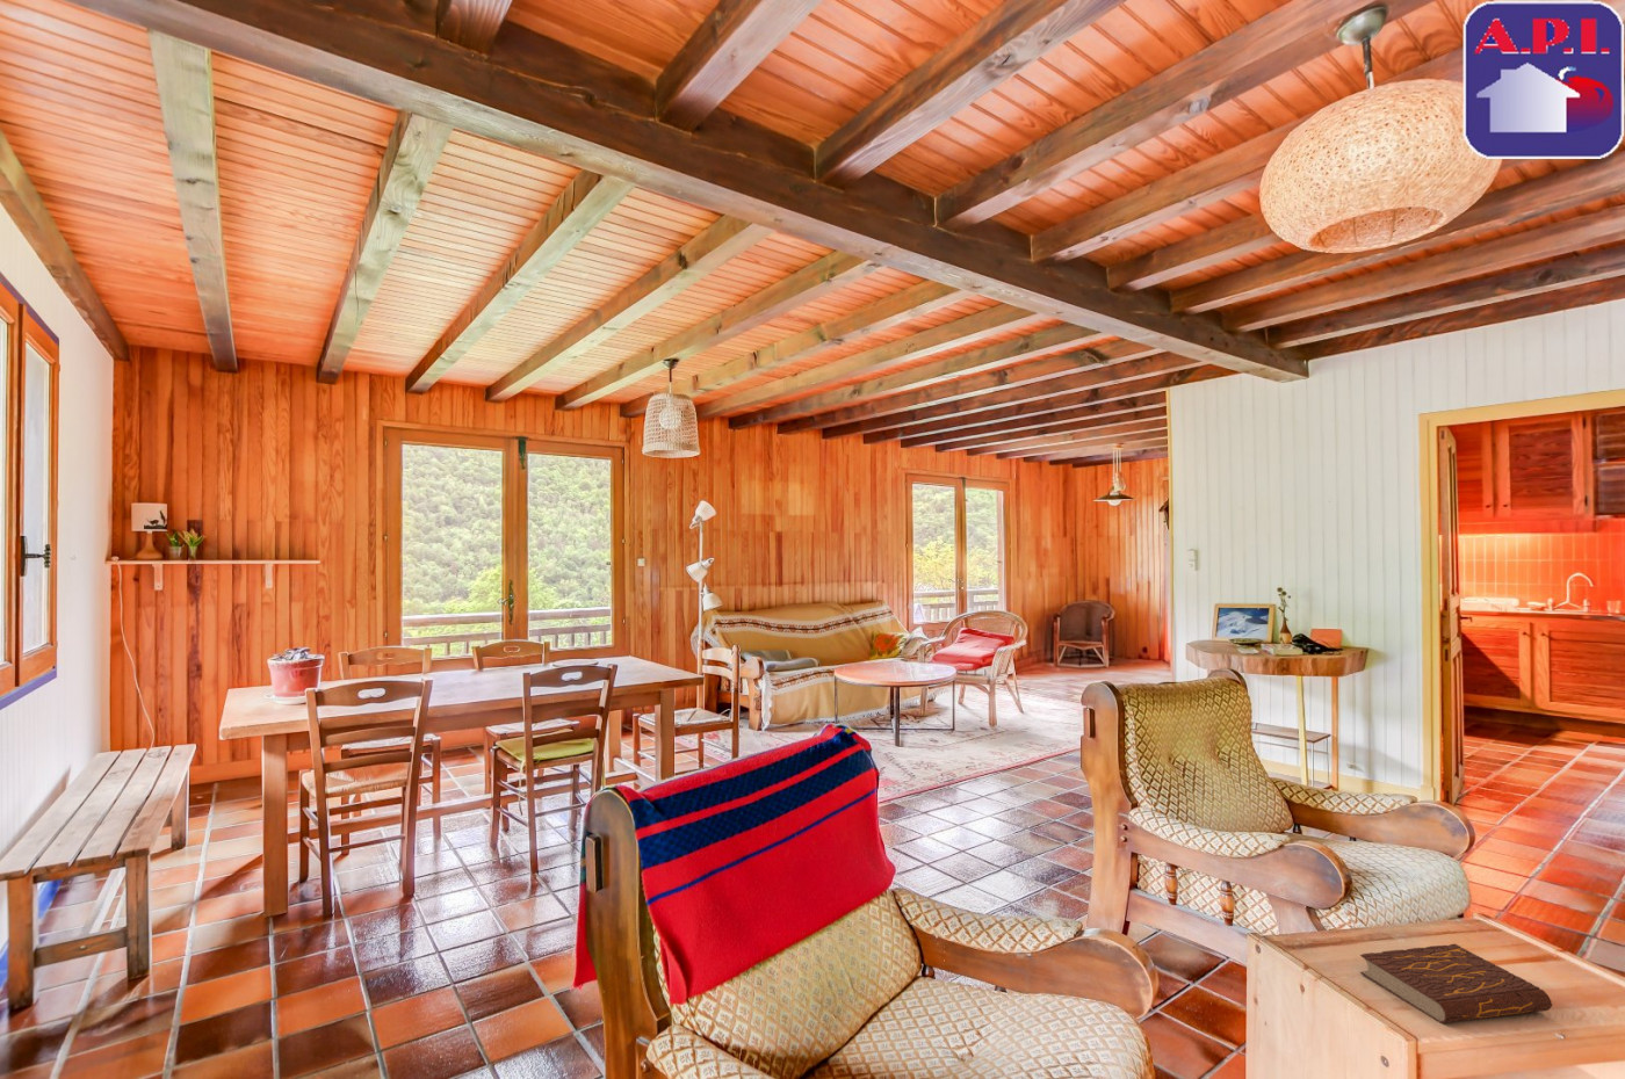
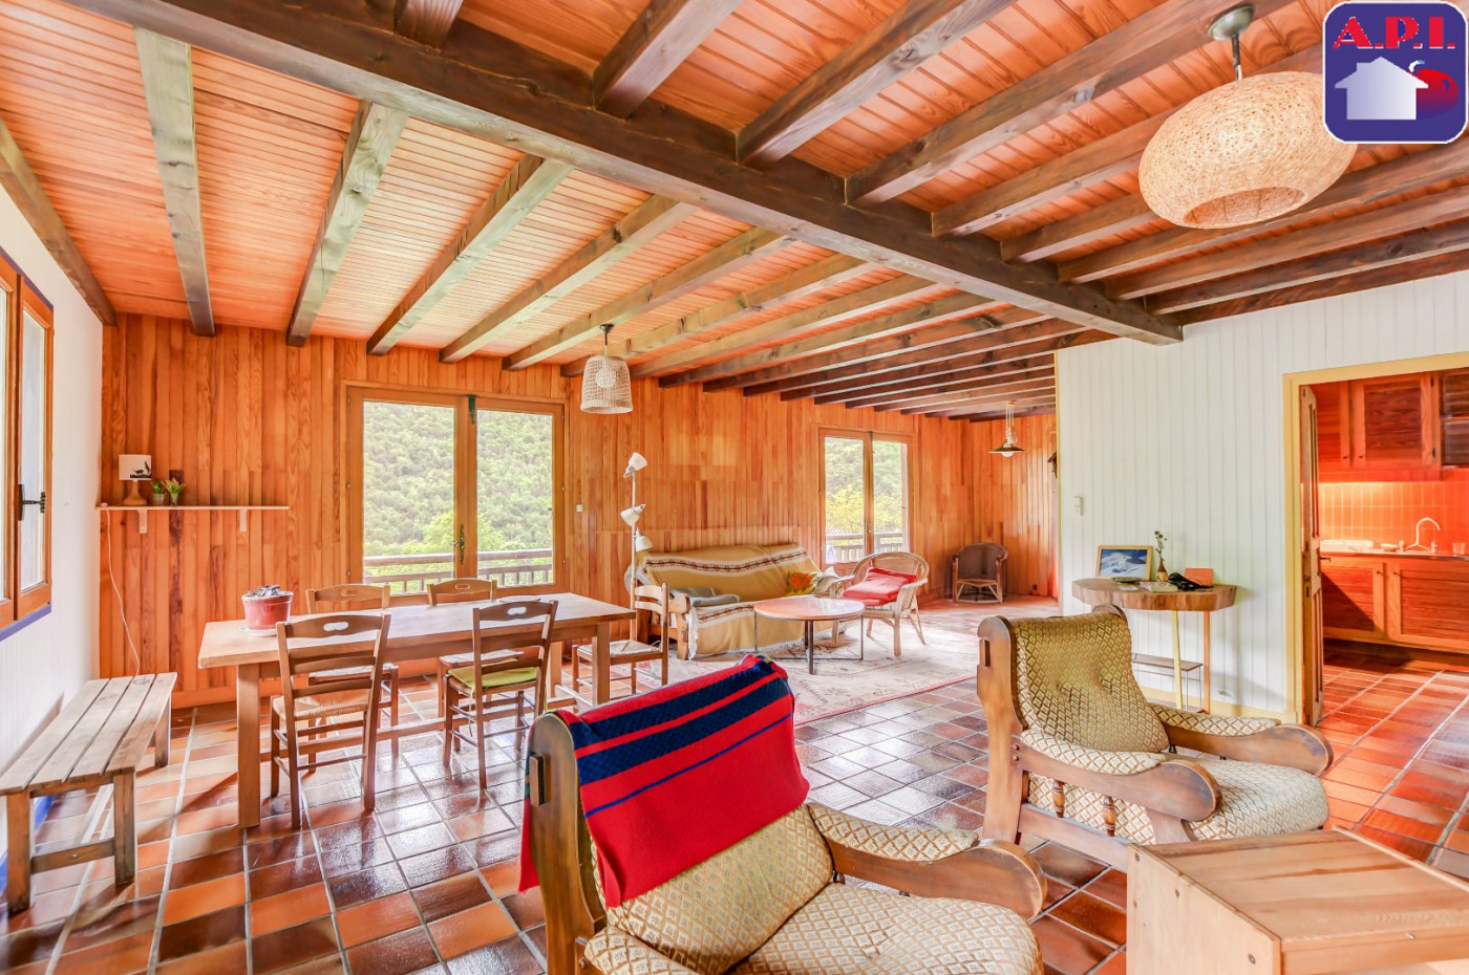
- book [1359,943,1553,1025]
